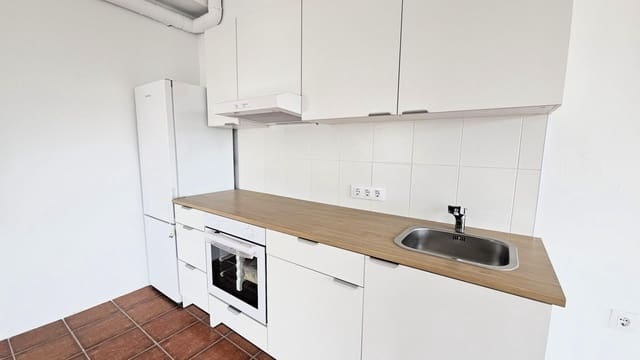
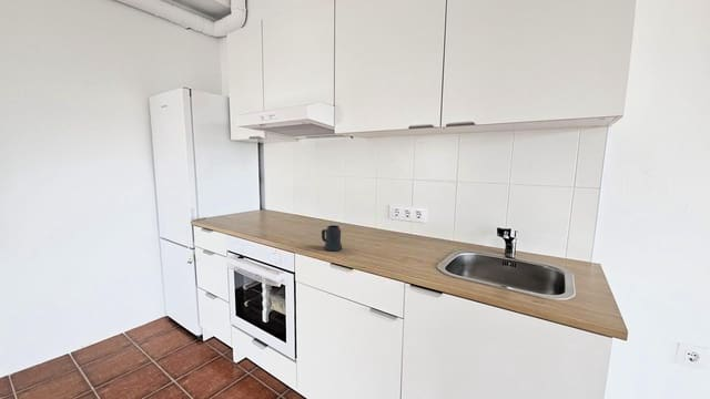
+ mug [321,224,343,252]
